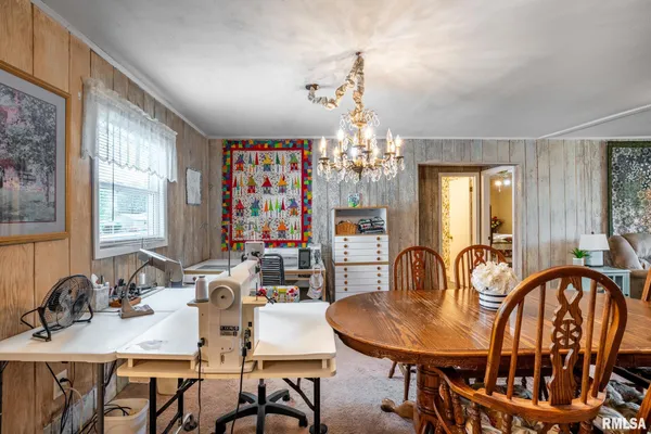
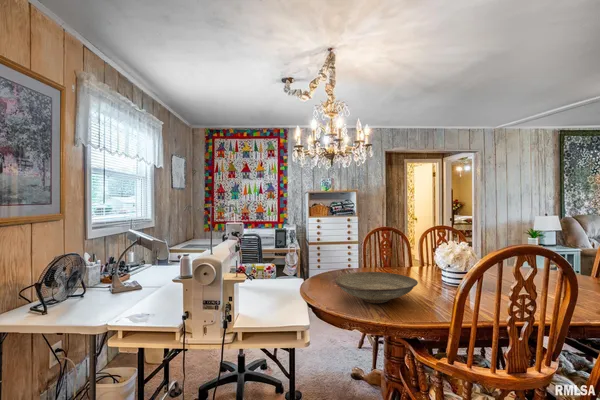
+ decorative bowl [334,271,419,304]
